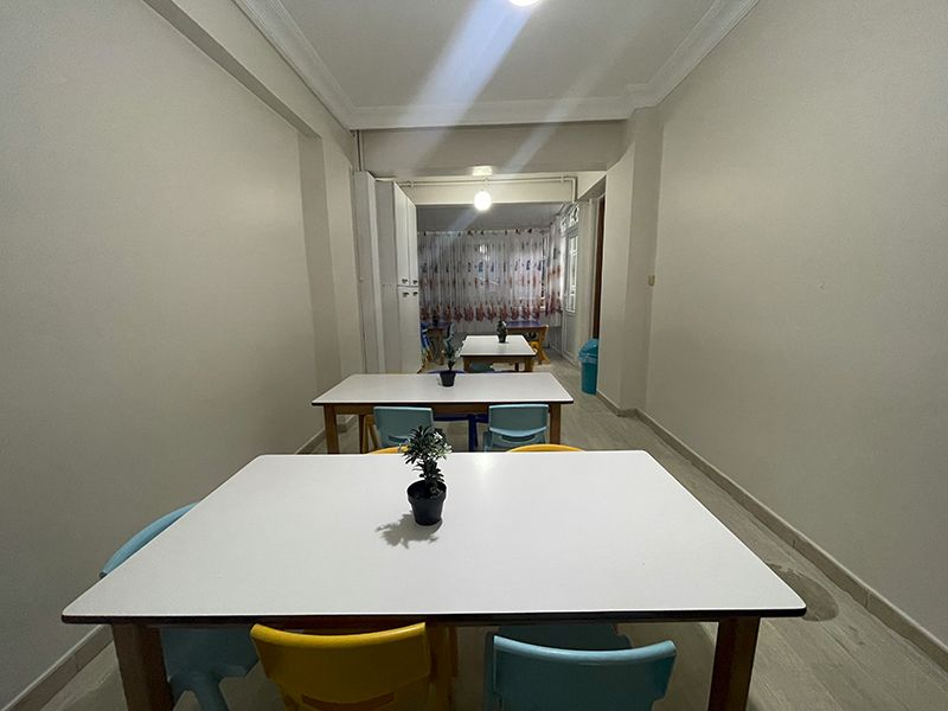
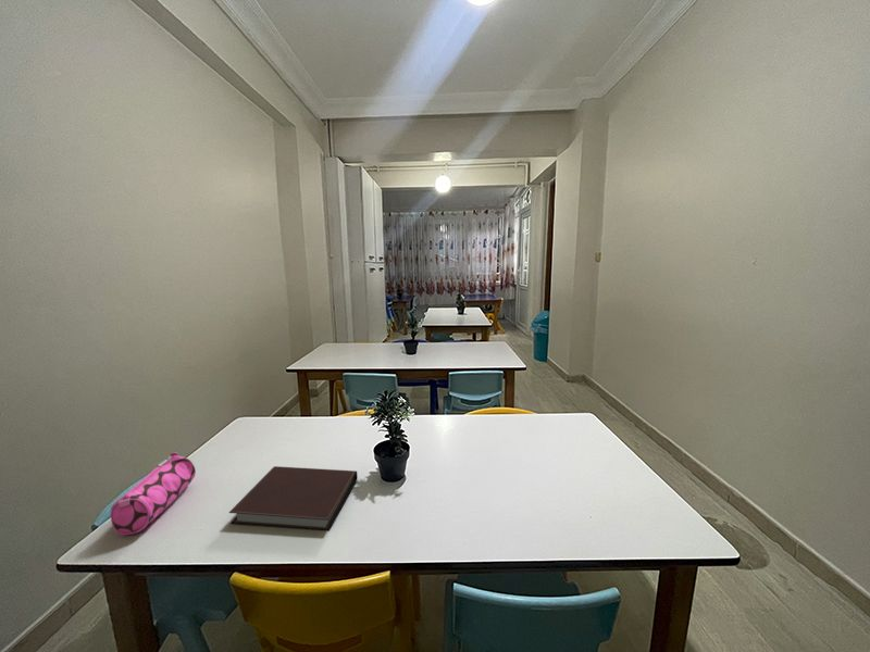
+ notebook [228,465,359,532]
+ pencil case [110,451,197,536]
